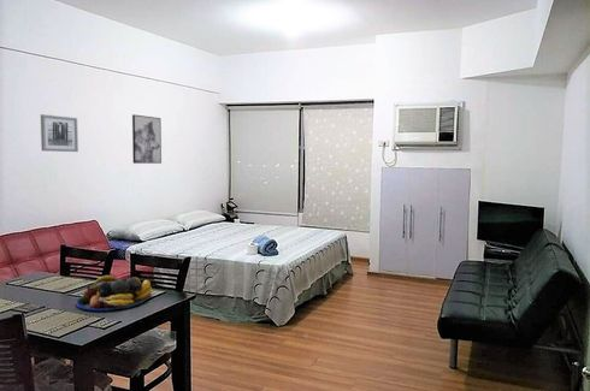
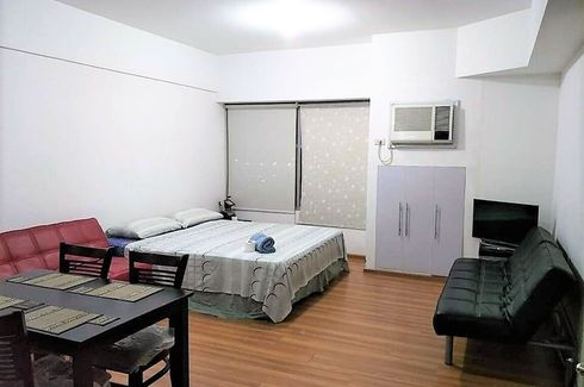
- wall art [131,113,163,165]
- wall art [40,113,79,153]
- fruit bowl [75,274,153,312]
